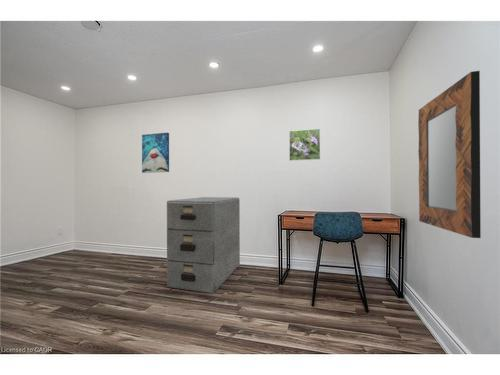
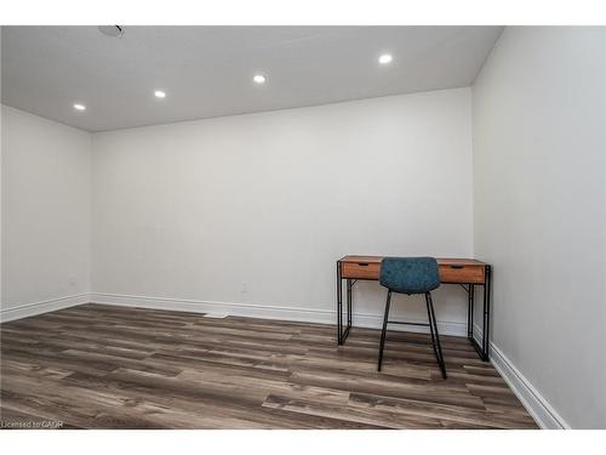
- wall art [141,132,170,174]
- filing cabinet [166,196,241,294]
- home mirror [417,70,482,239]
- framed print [288,128,321,162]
